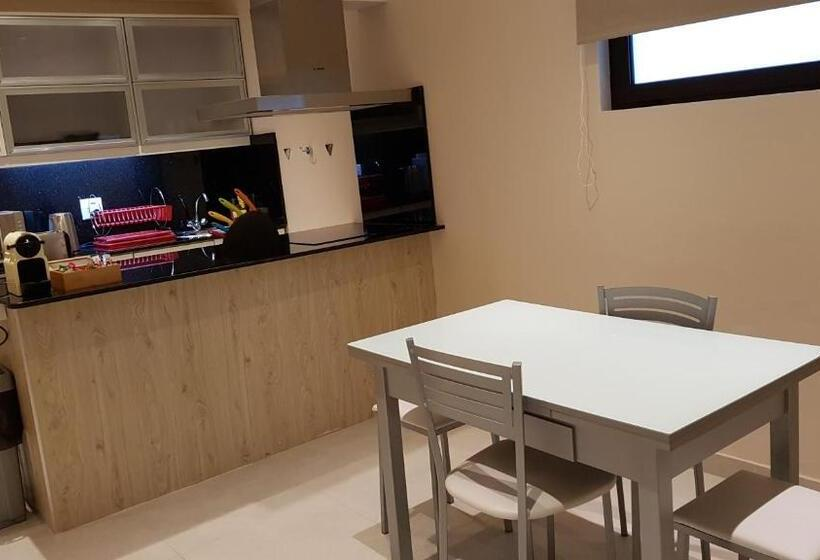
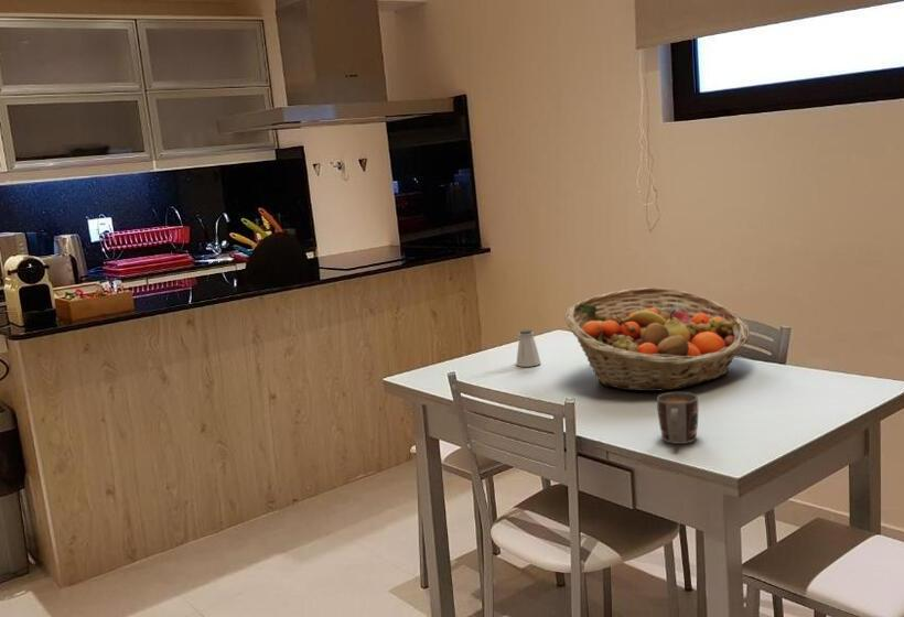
+ saltshaker [515,328,541,368]
+ mug [656,391,699,445]
+ fruit basket [563,286,751,392]
